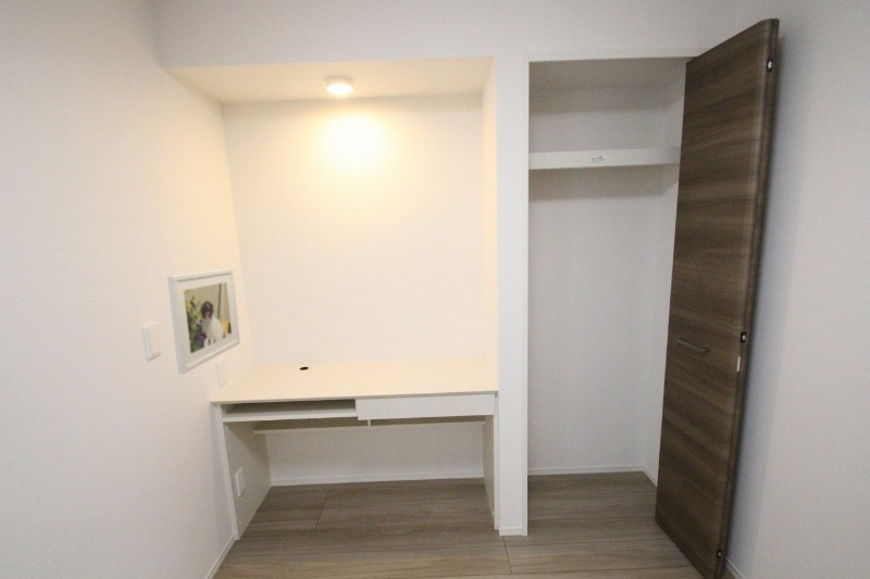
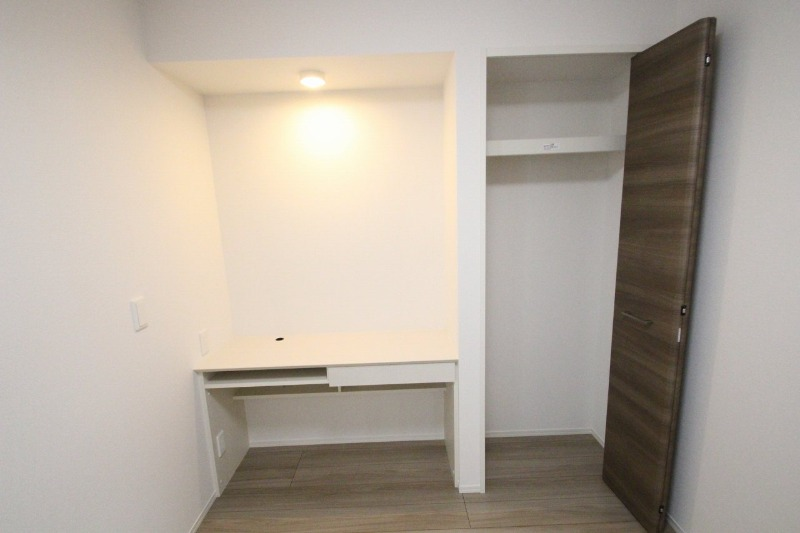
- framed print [166,267,241,375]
